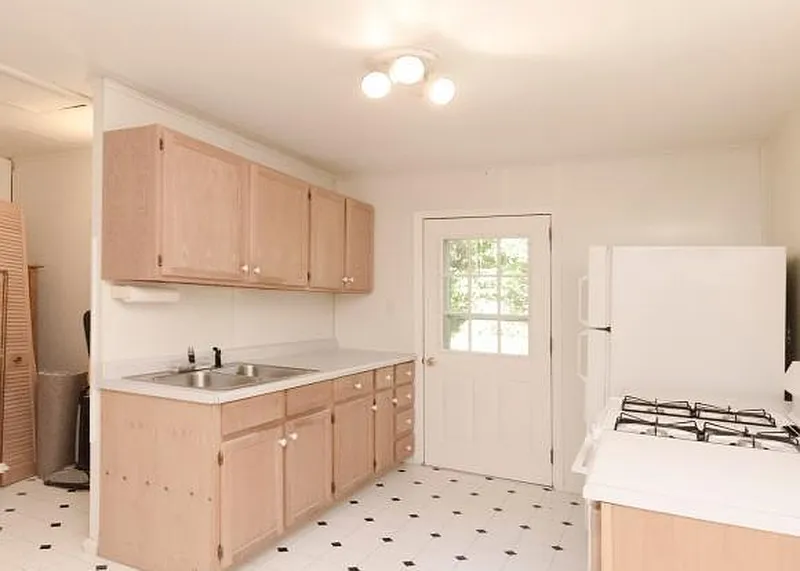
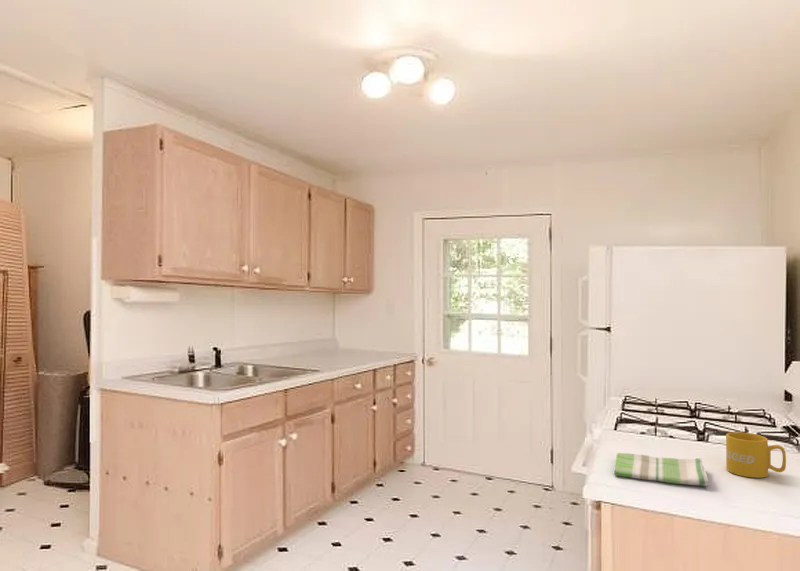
+ mug [725,431,787,479]
+ dish towel [613,452,710,487]
